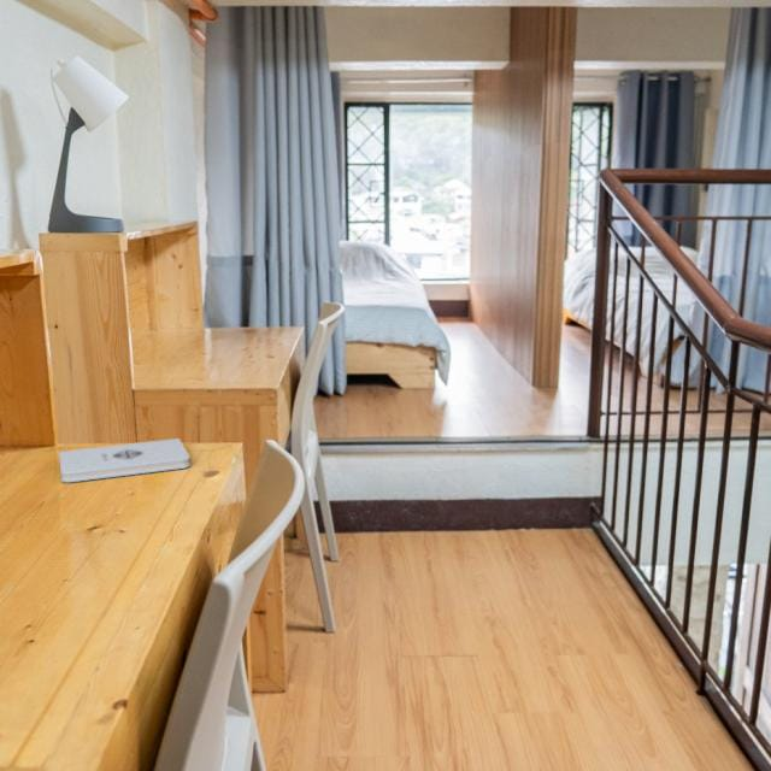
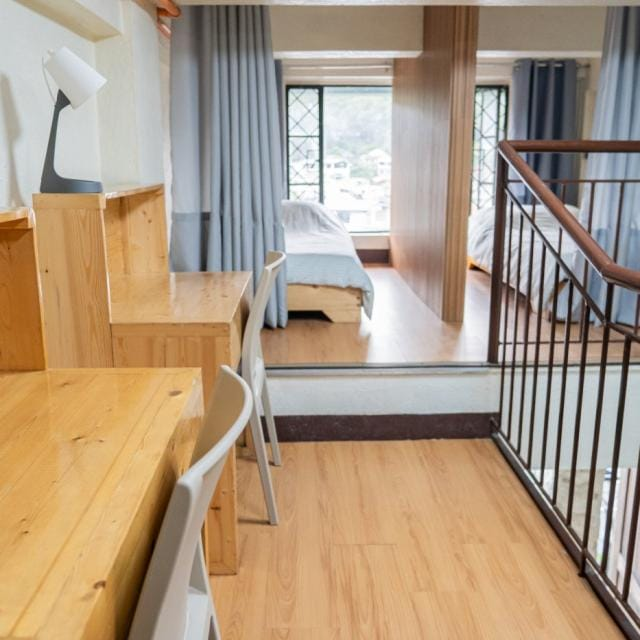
- notepad [58,437,192,483]
